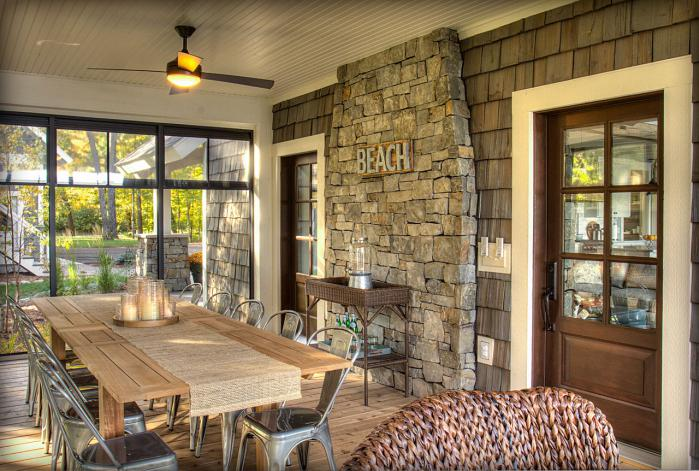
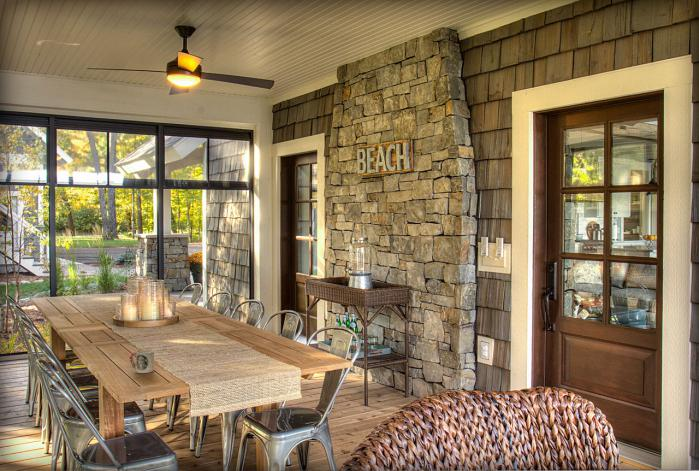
+ cup [129,349,155,374]
